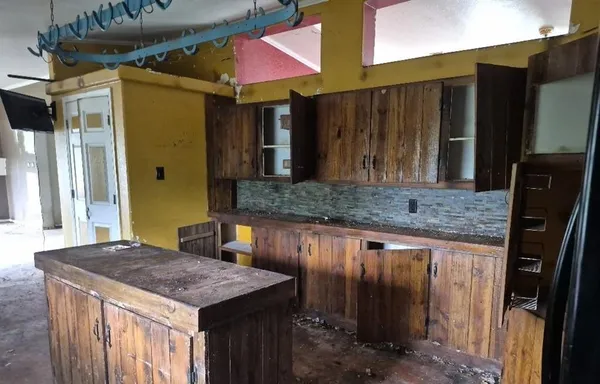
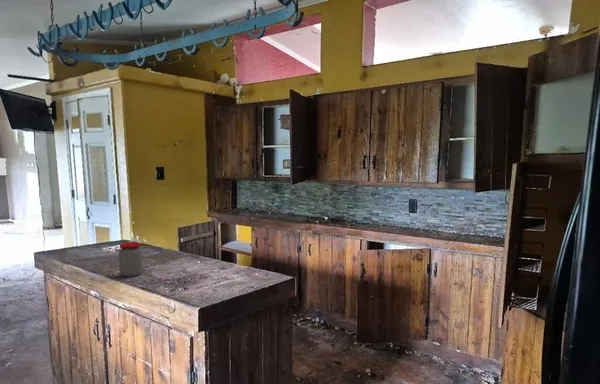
+ jar [118,241,144,277]
